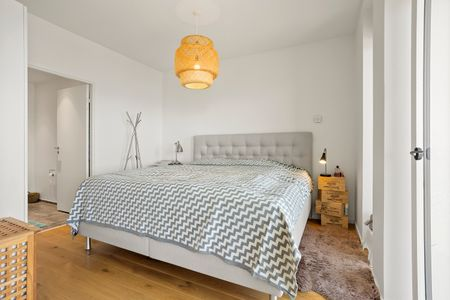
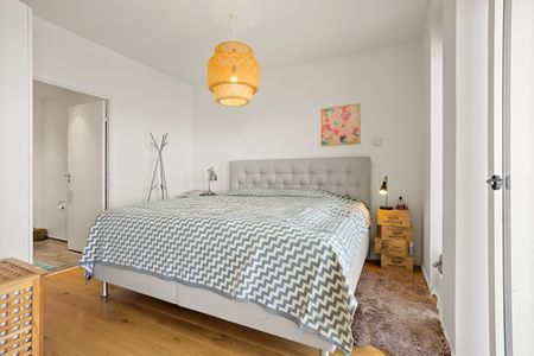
+ wall art [319,102,362,148]
